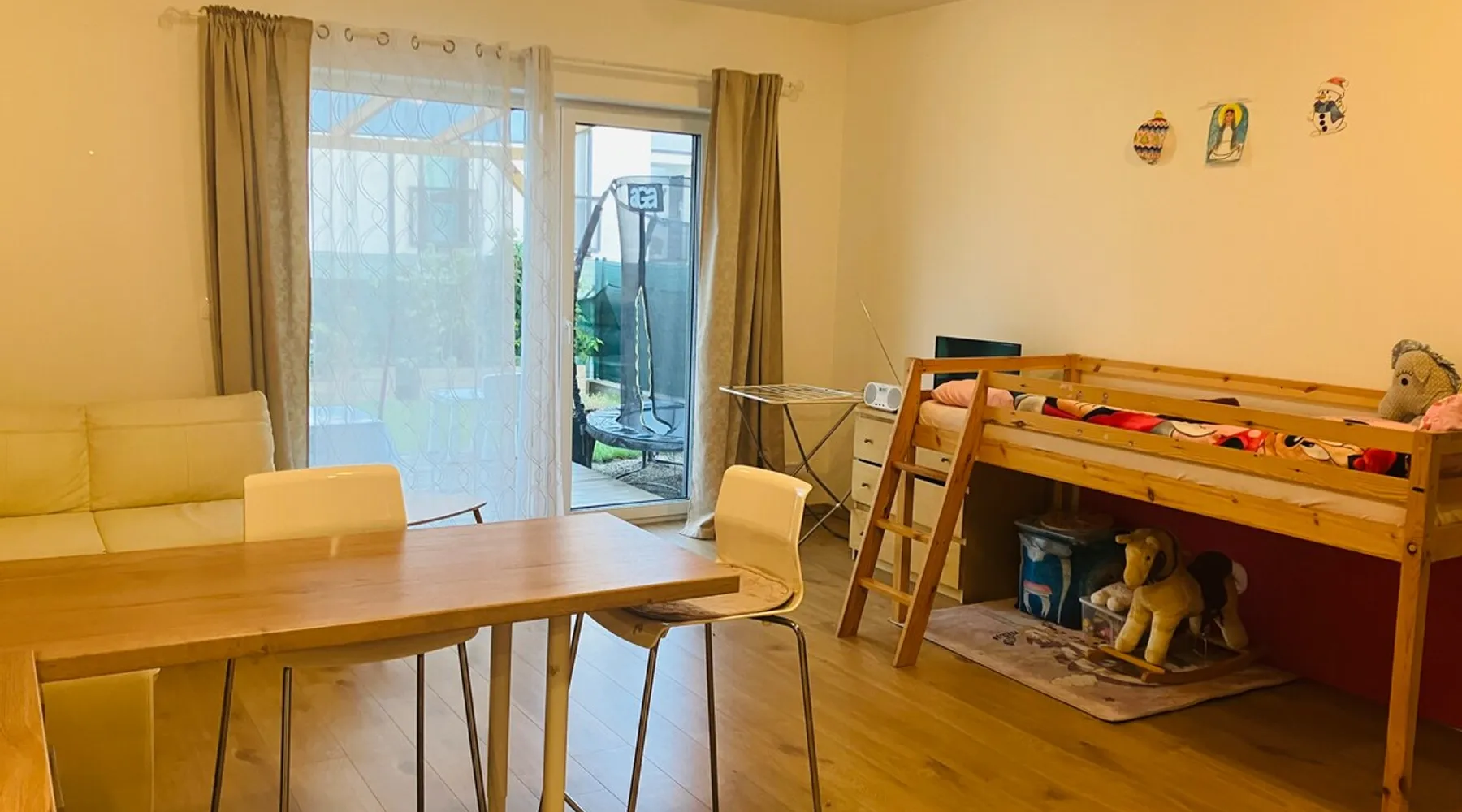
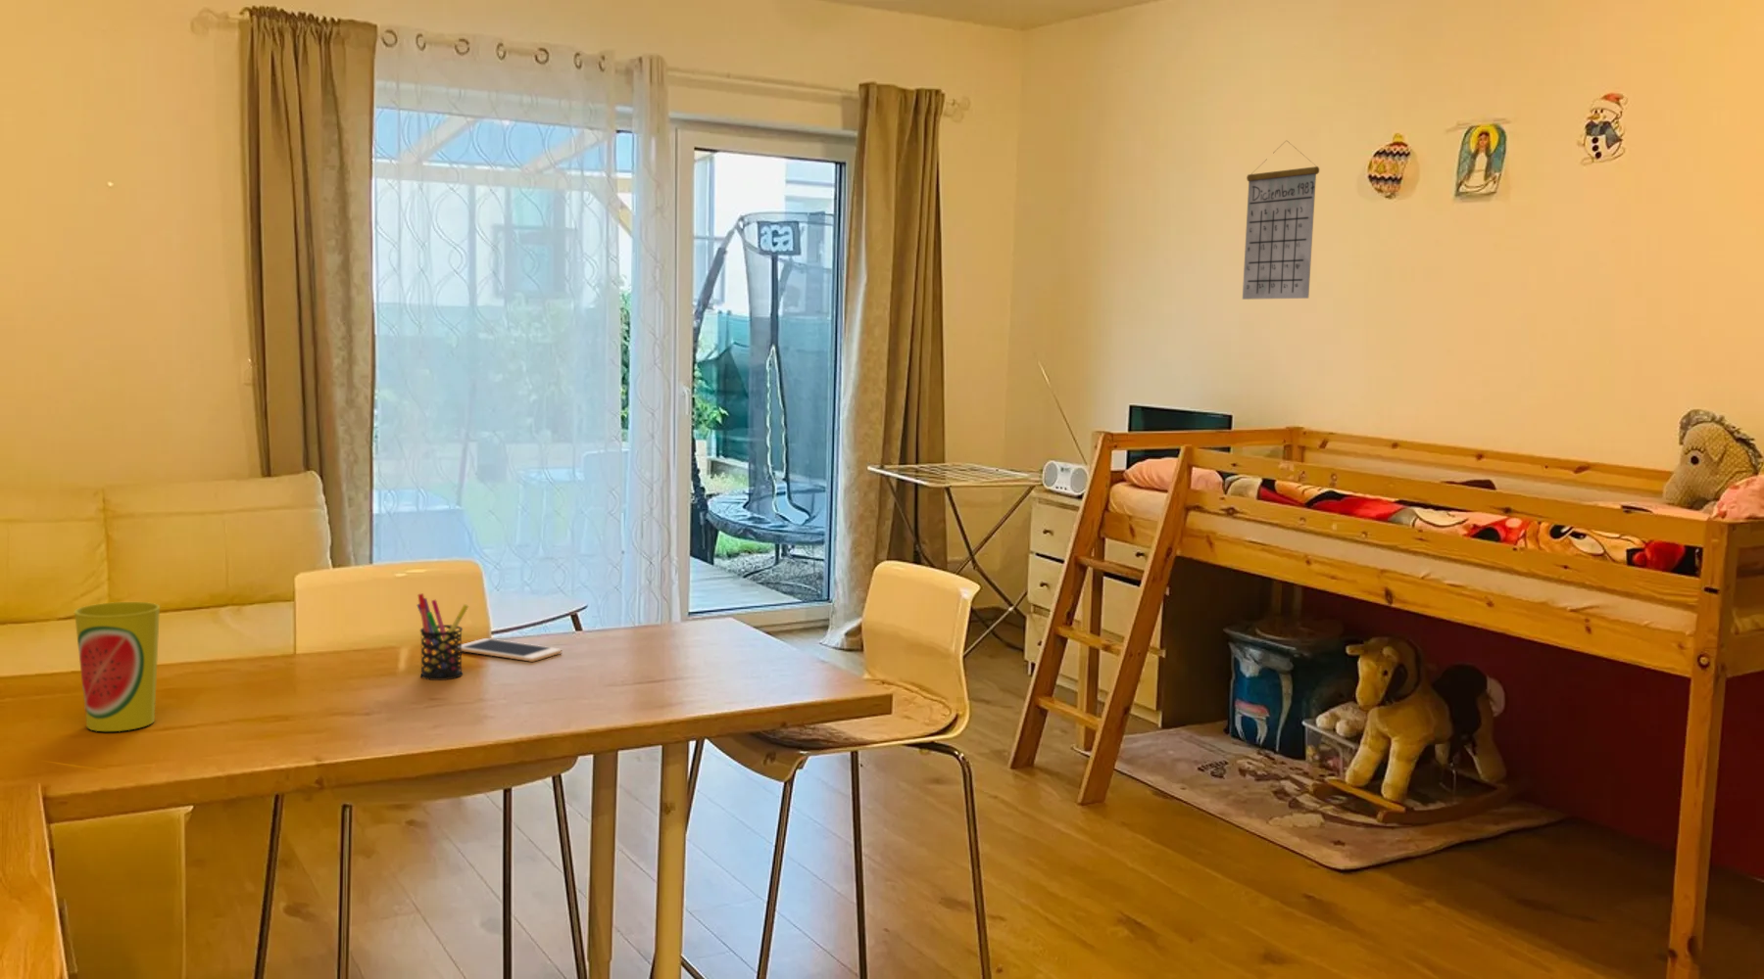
+ cup [74,602,160,732]
+ calendar [1242,139,1320,300]
+ pen holder [416,592,469,681]
+ cell phone [458,638,562,663]
